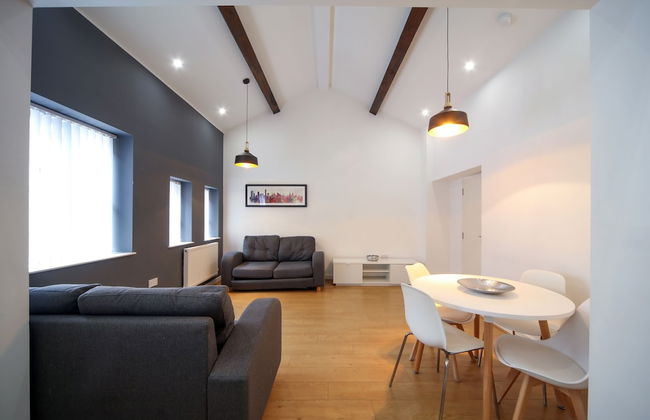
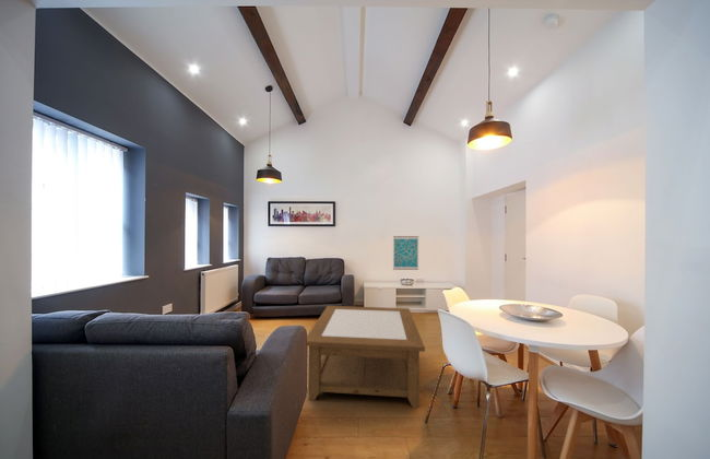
+ coffee table [306,305,426,409]
+ wall art [392,235,419,271]
